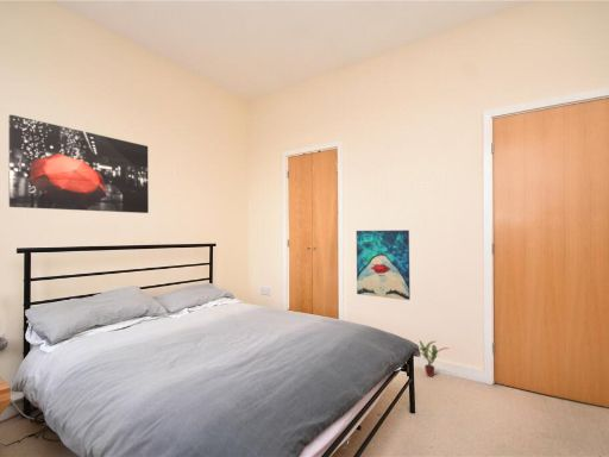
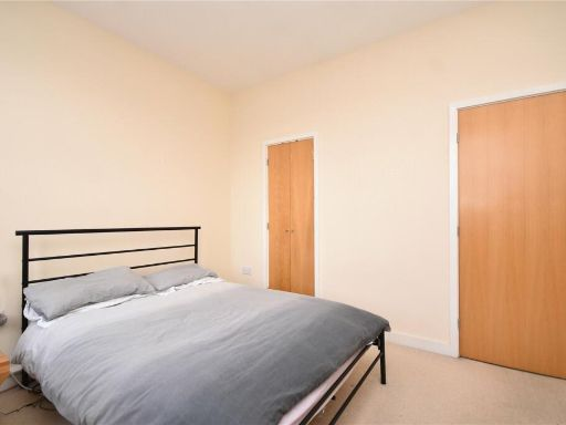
- wall art [7,113,150,214]
- wall art [356,228,412,301]
- potted plant [417,339,450,377]
